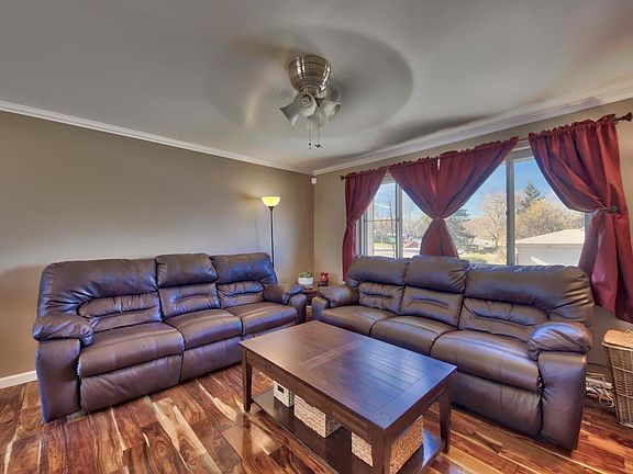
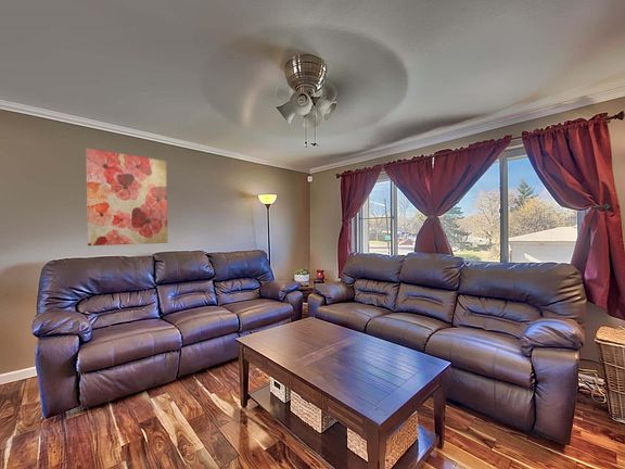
+ wall art [85,148,168,246]
